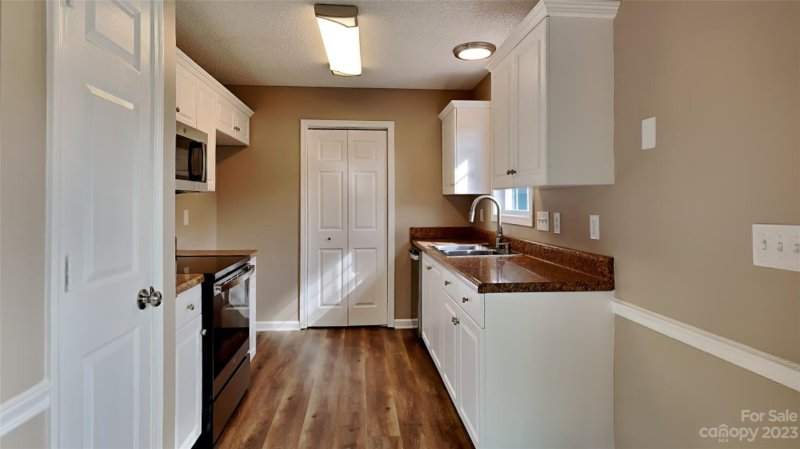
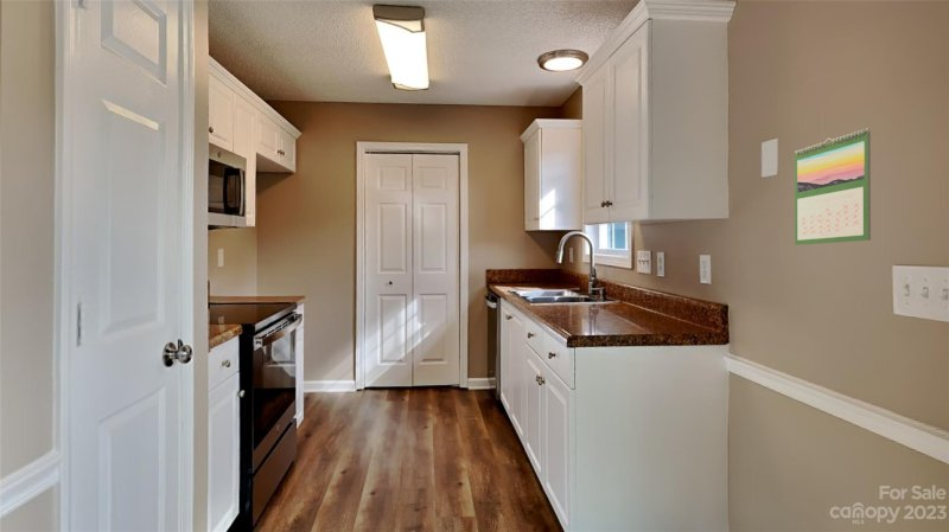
+ calendar [794,127,872,246]
